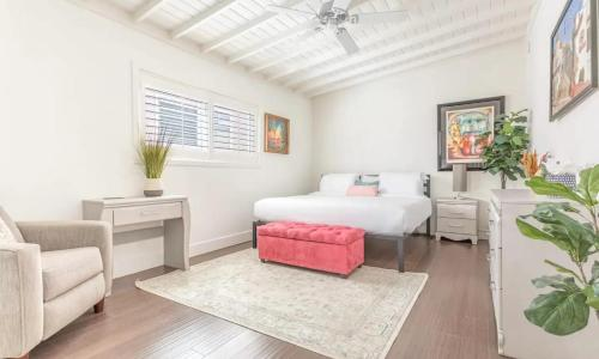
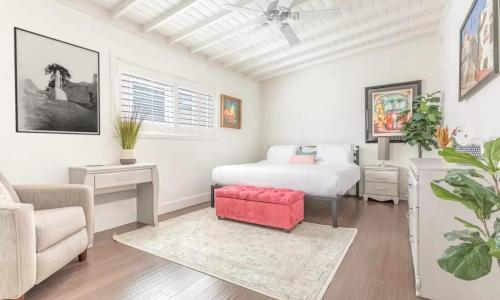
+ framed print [13,26,101,136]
